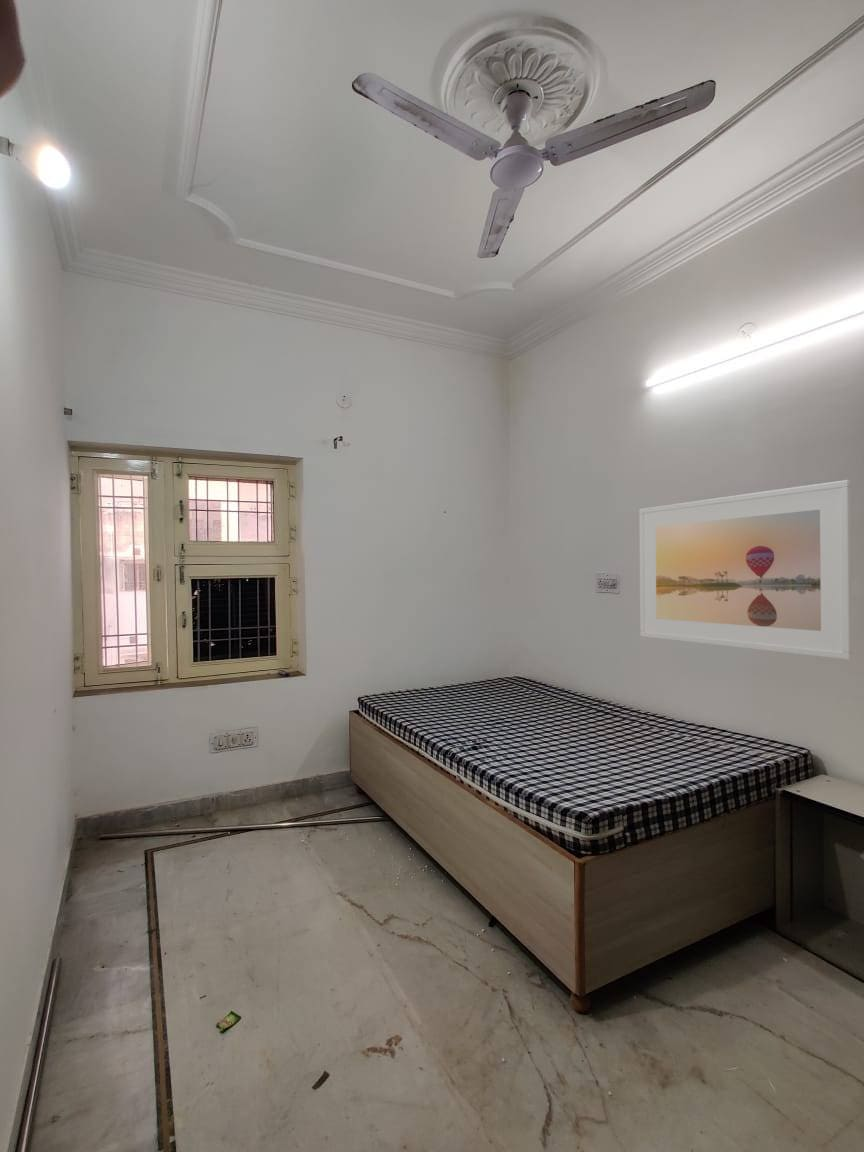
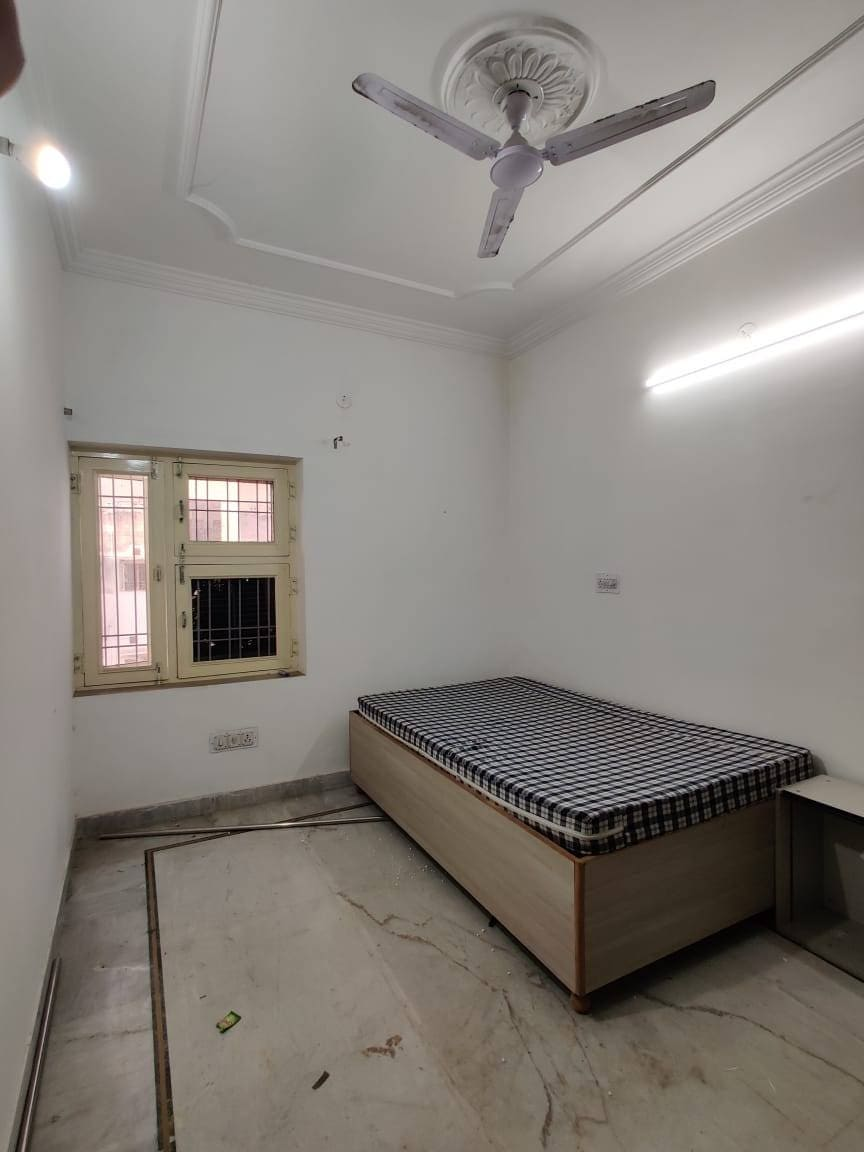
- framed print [638,479,853,661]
